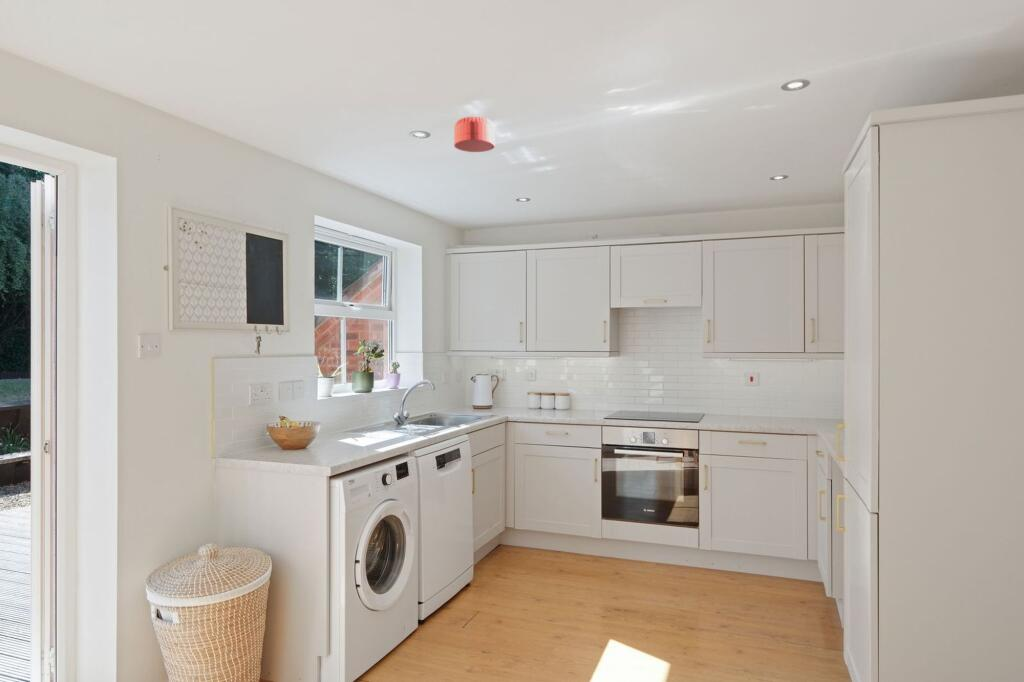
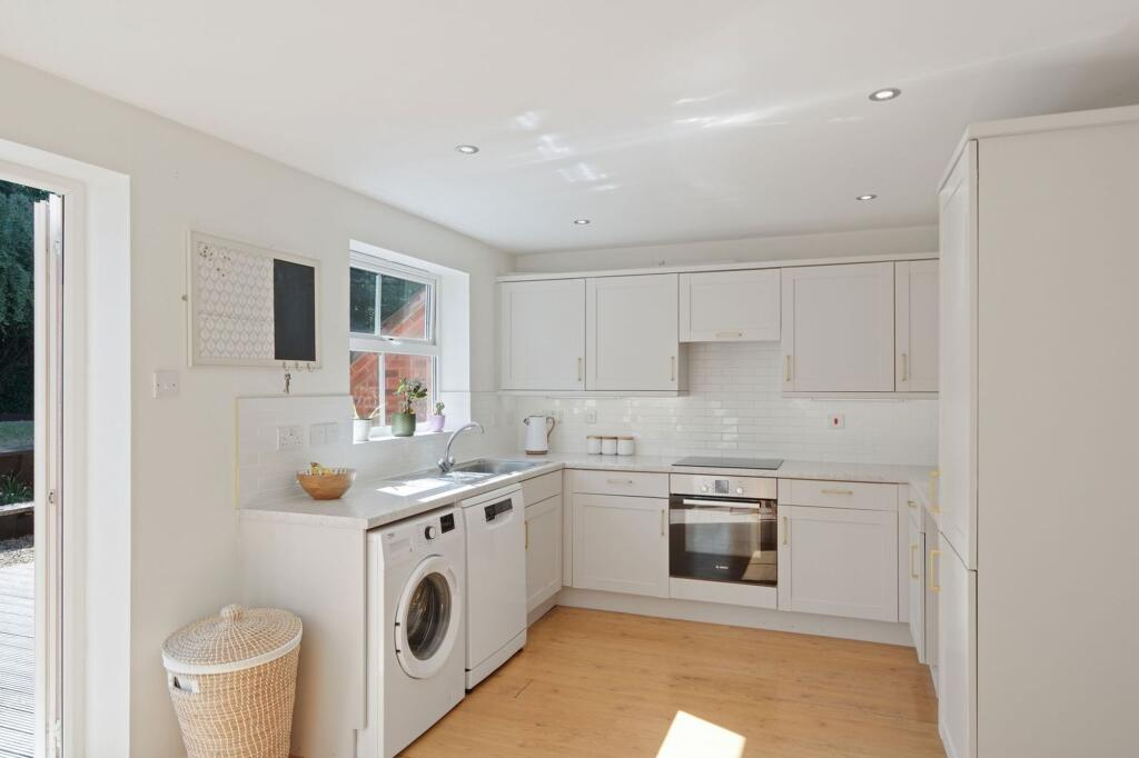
- smoke detector [453,116,496,153]
